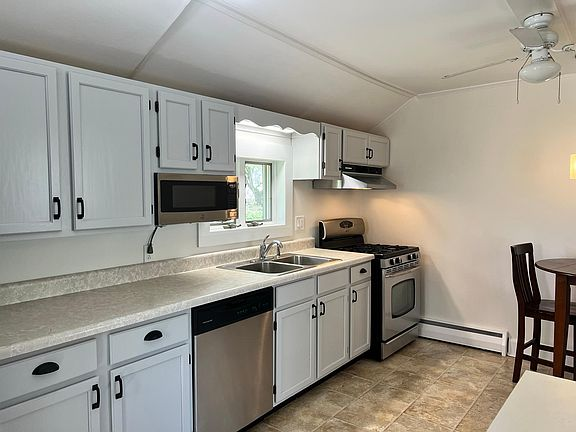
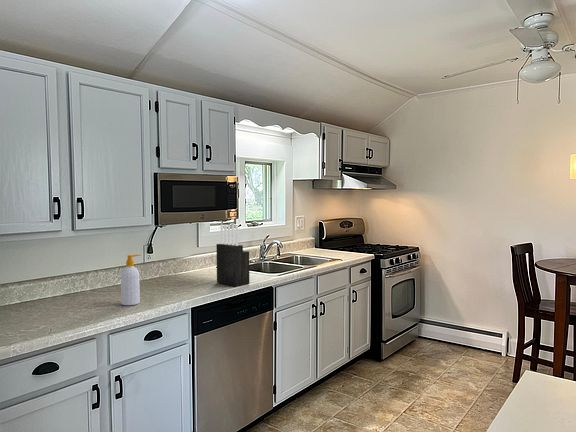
+ knife block [215,223,250,287]
+ soap bottle [120,254,141,306]
